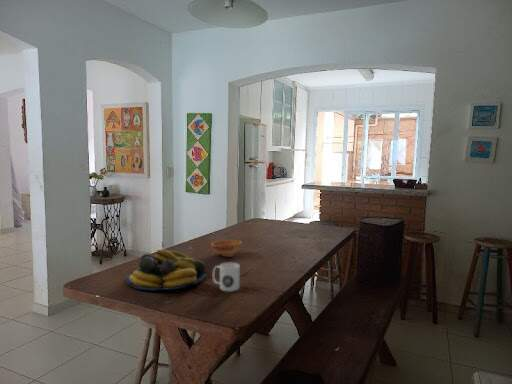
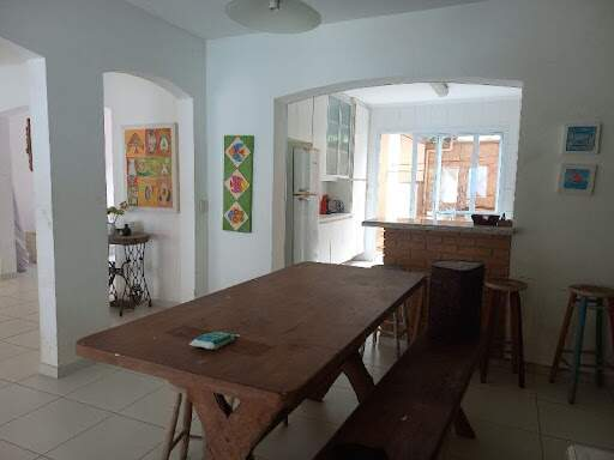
- fruit bowl [125,248,208,292]
- mug [212,262,240,292]
- bowl [210,239,243,258]
